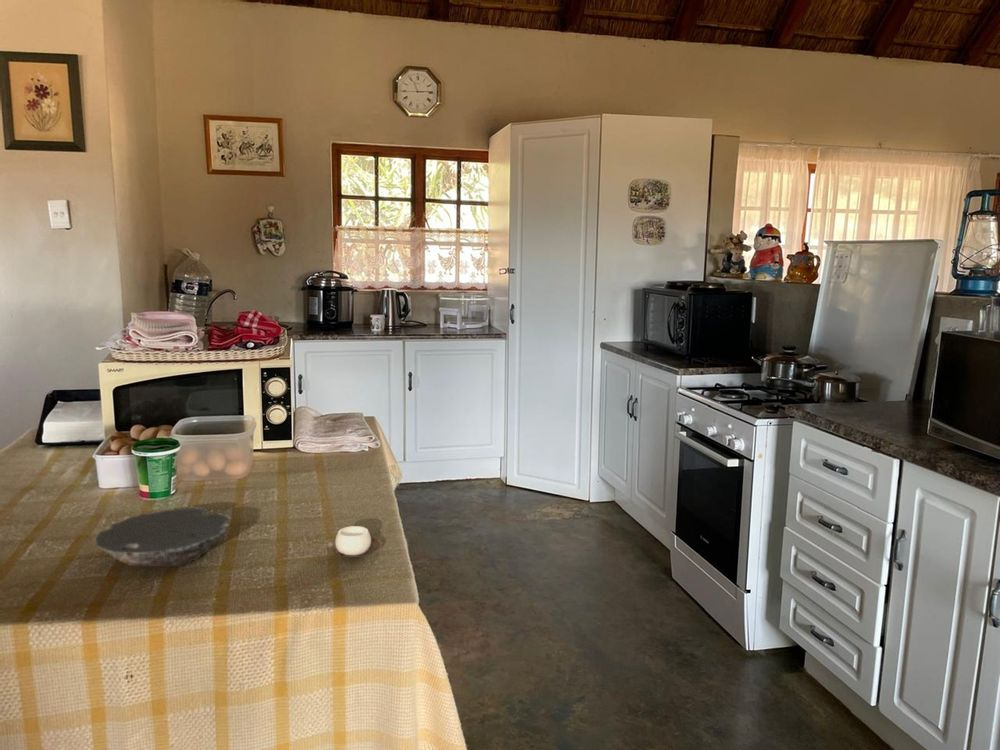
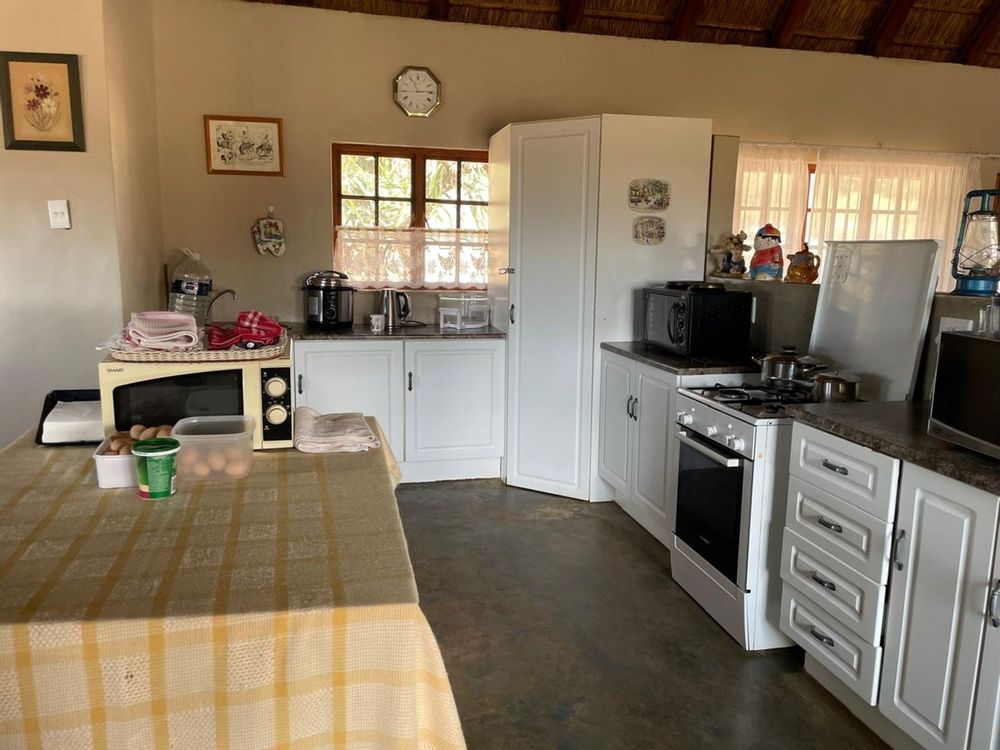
- bowl [93,507,231,569]
- cup [325,525,382,558]
